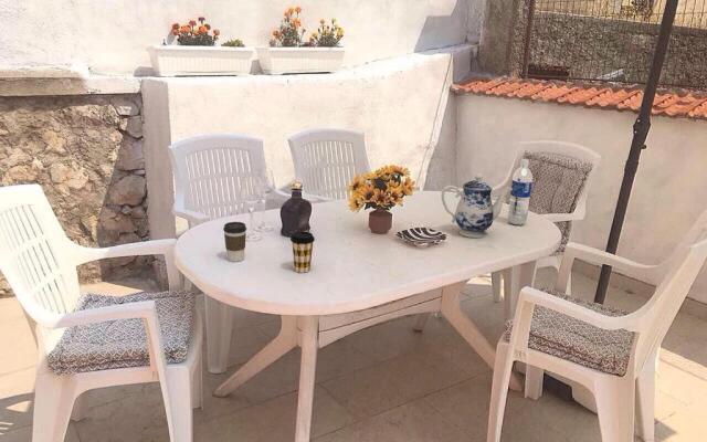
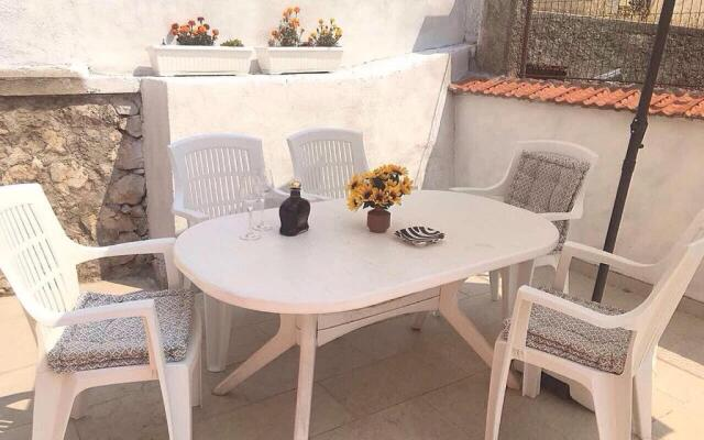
- coffee cup [289,230,316,274]
- coffee cup [222,221,247,263]
- water bottle [507,158,534,227]
- teapot [441,172,513,239]
